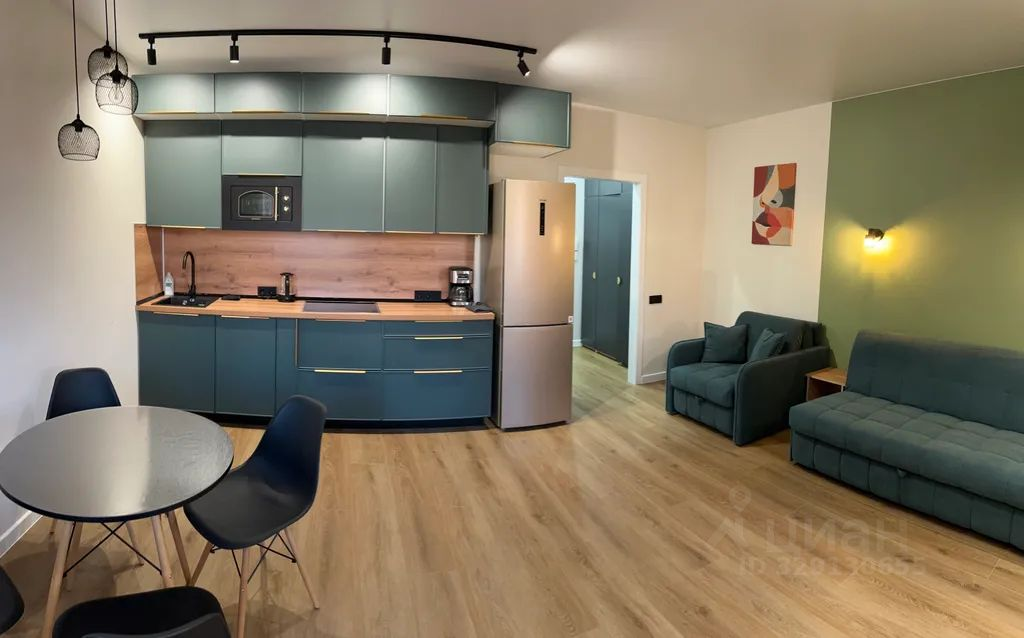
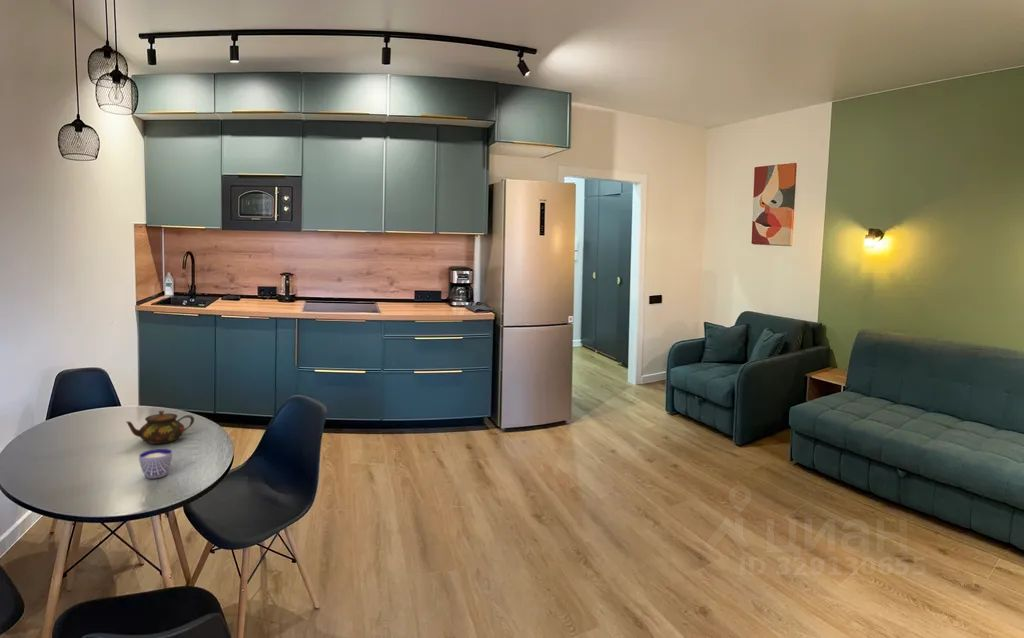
+ cup [138,448,173,480]
+ teapot [126,409,195,445]
